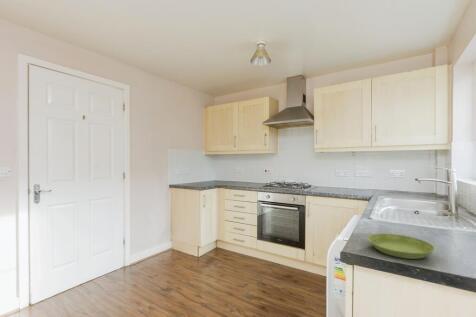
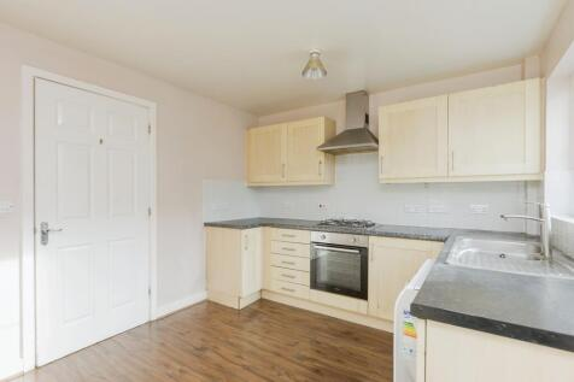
- saucer [367,233,436,260]
